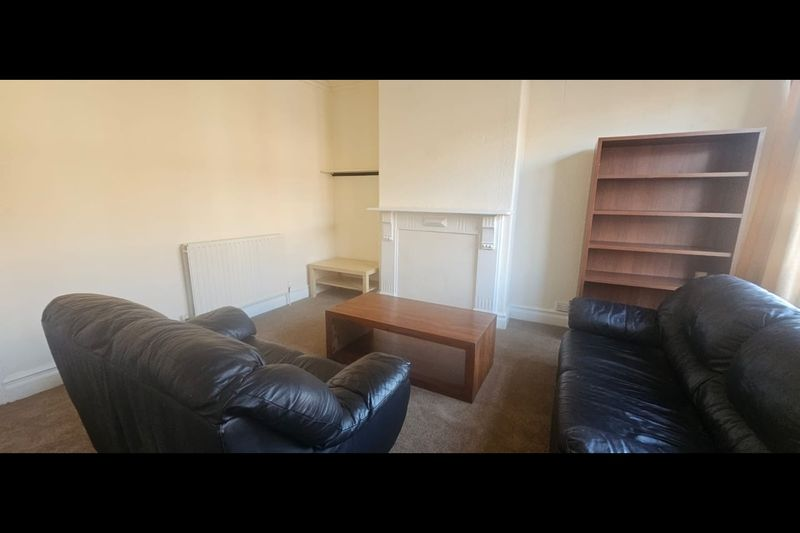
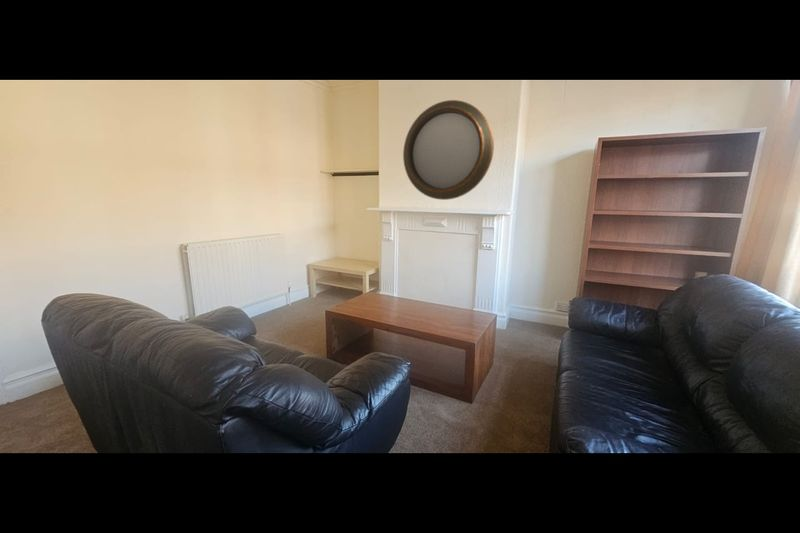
+ home mirror [402,99,495,201]
